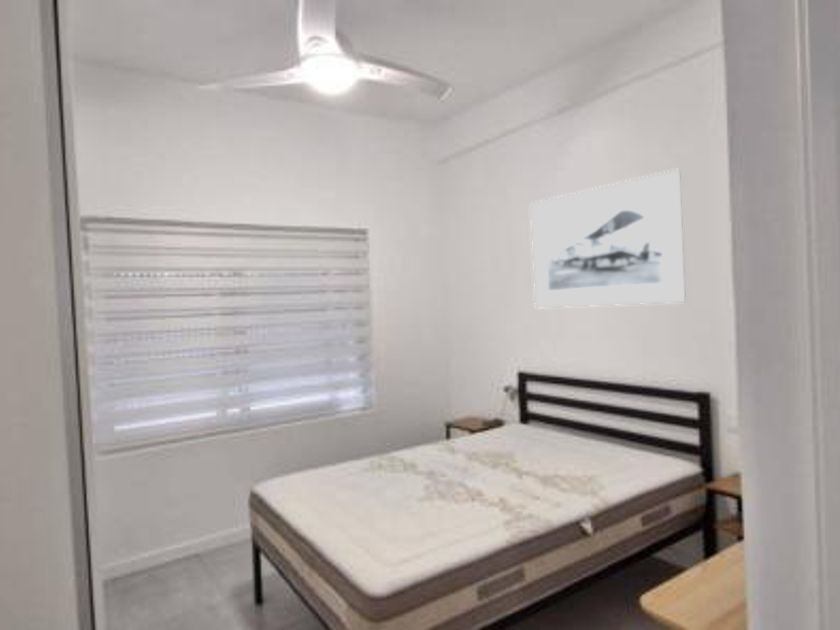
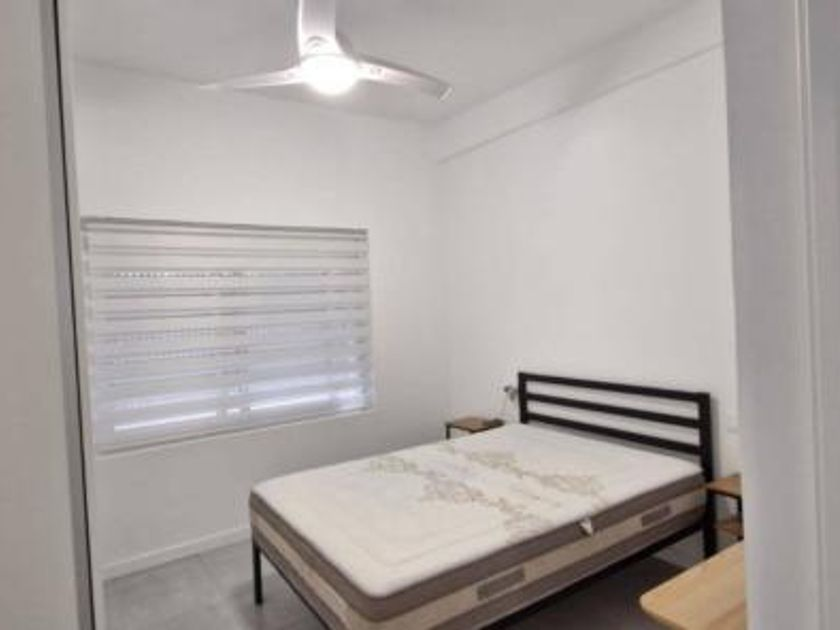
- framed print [530,169,687,309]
